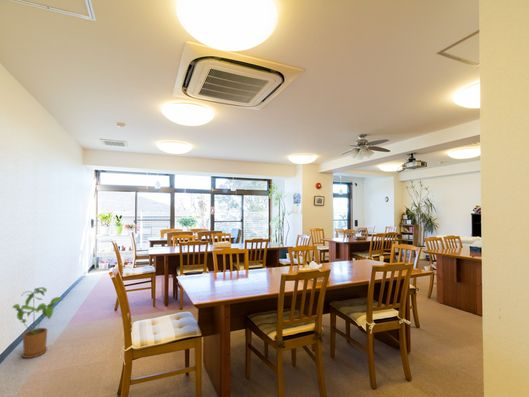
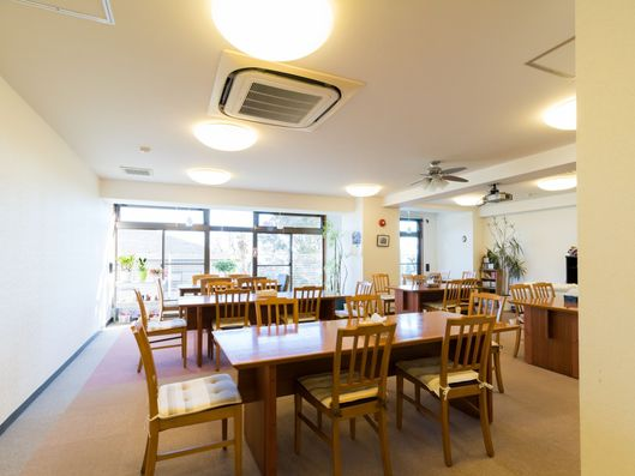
- house plant [11,286,64,359]
